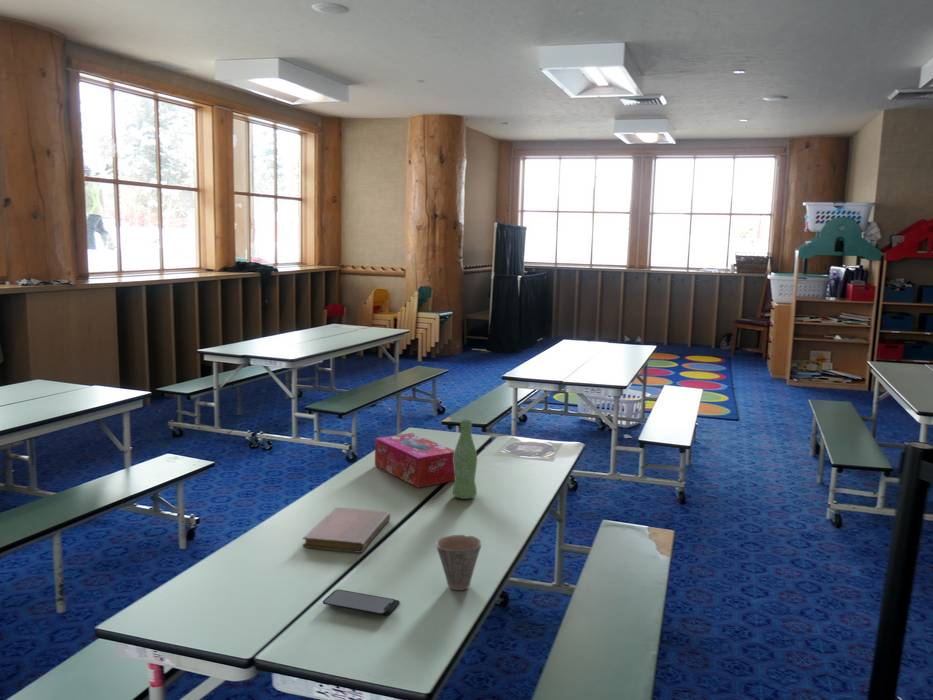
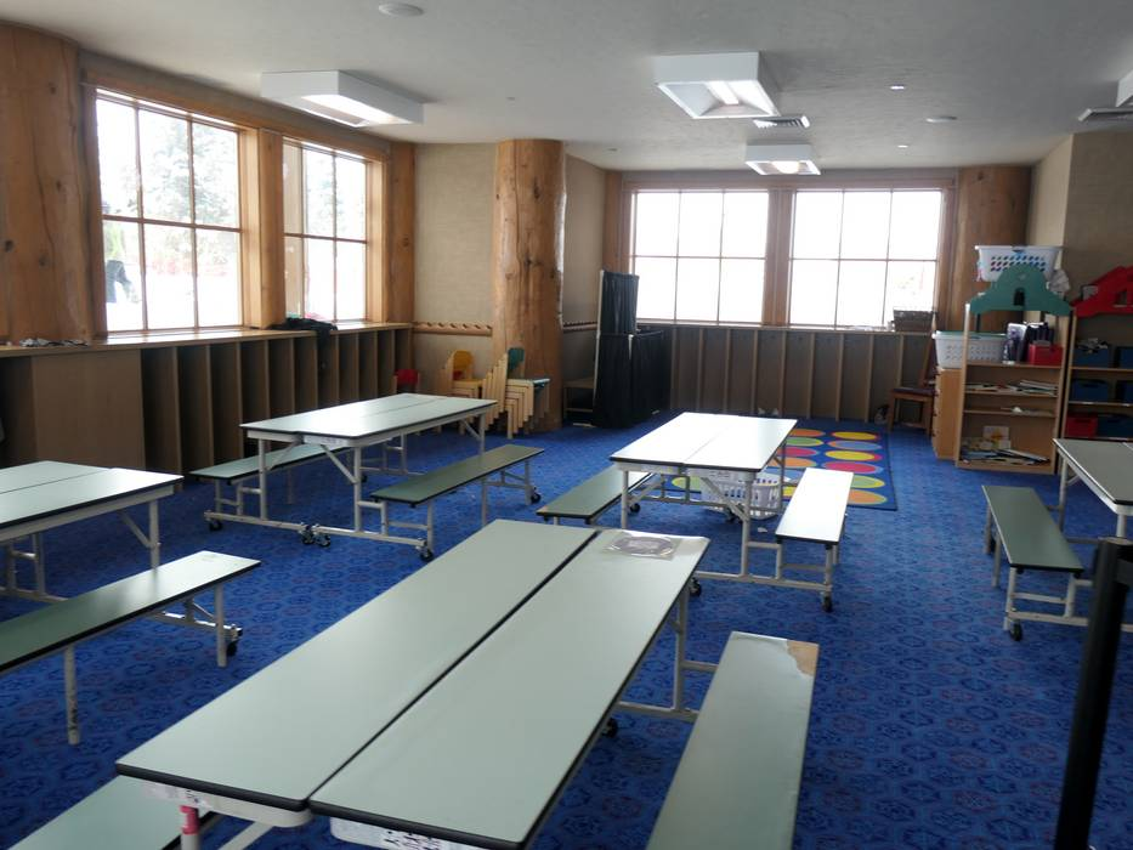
- smartphone [322,588,401,616]
- tissue box [374,432,455,489]
- cup [435,534,483,591]
- bottle [452,417,478,500]
- notebook [302,506,391,554]
